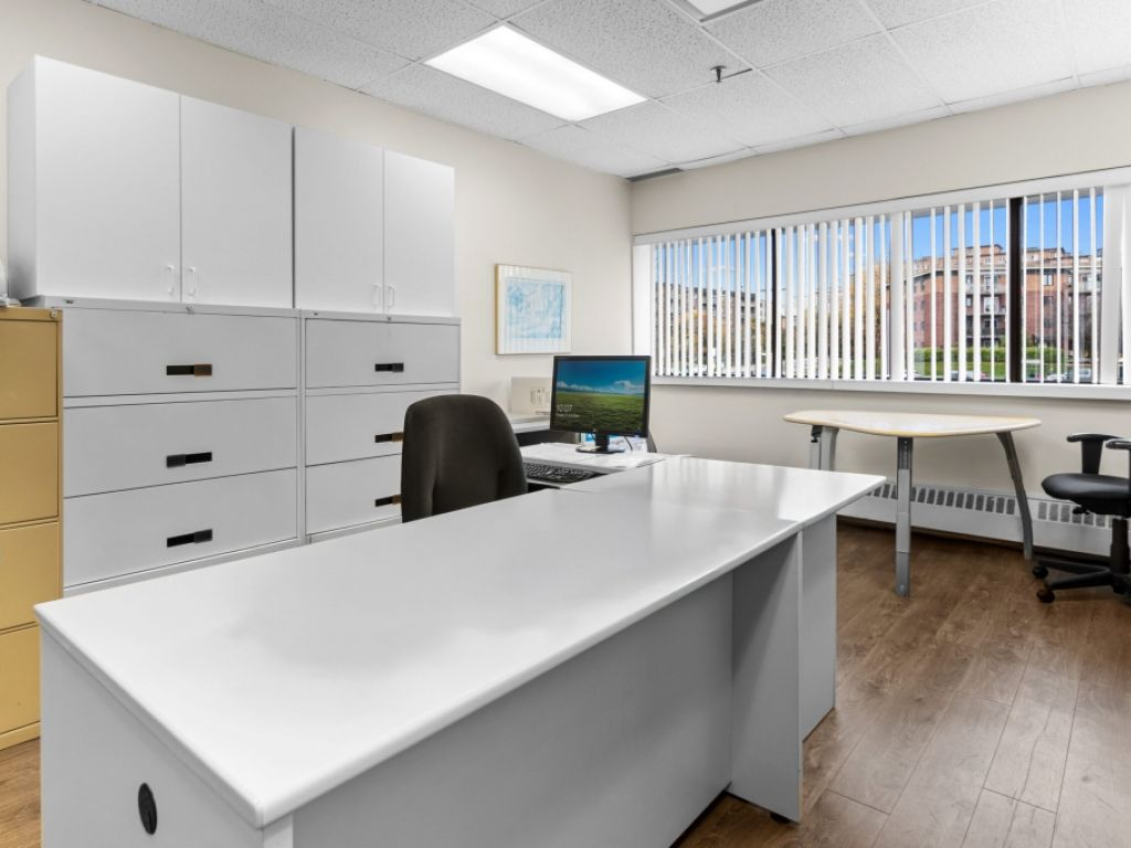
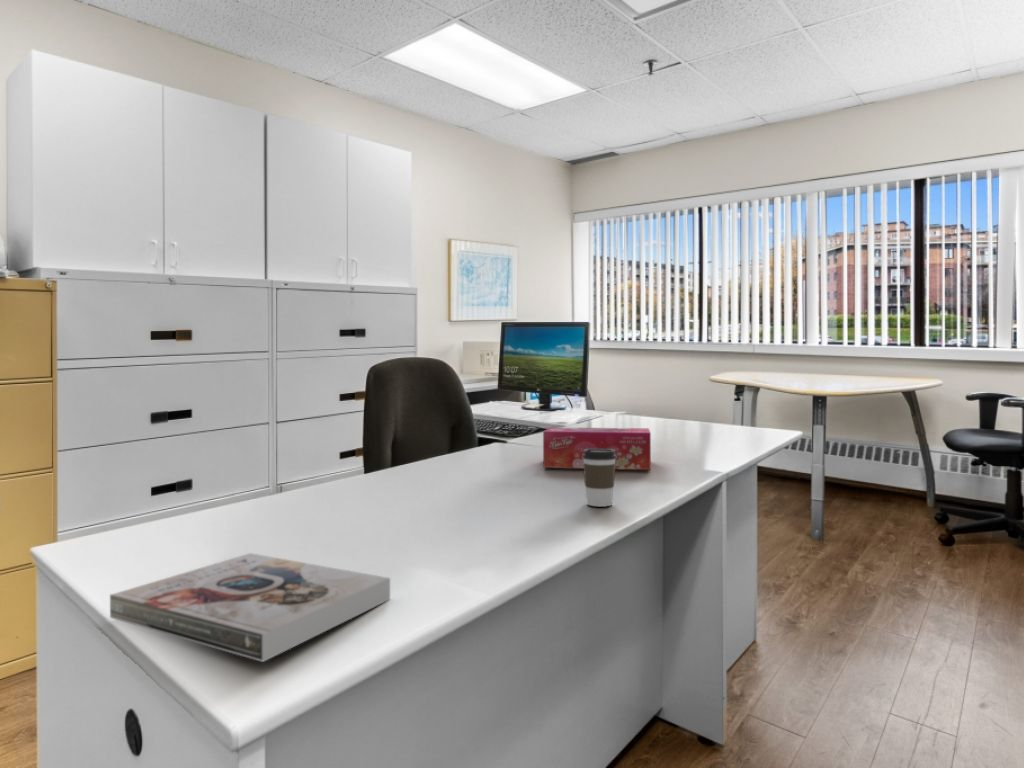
+ book [109,552,391,663]
+ tissue box [542,426,652,471]
+ coffee cup [582,449,617,507]
